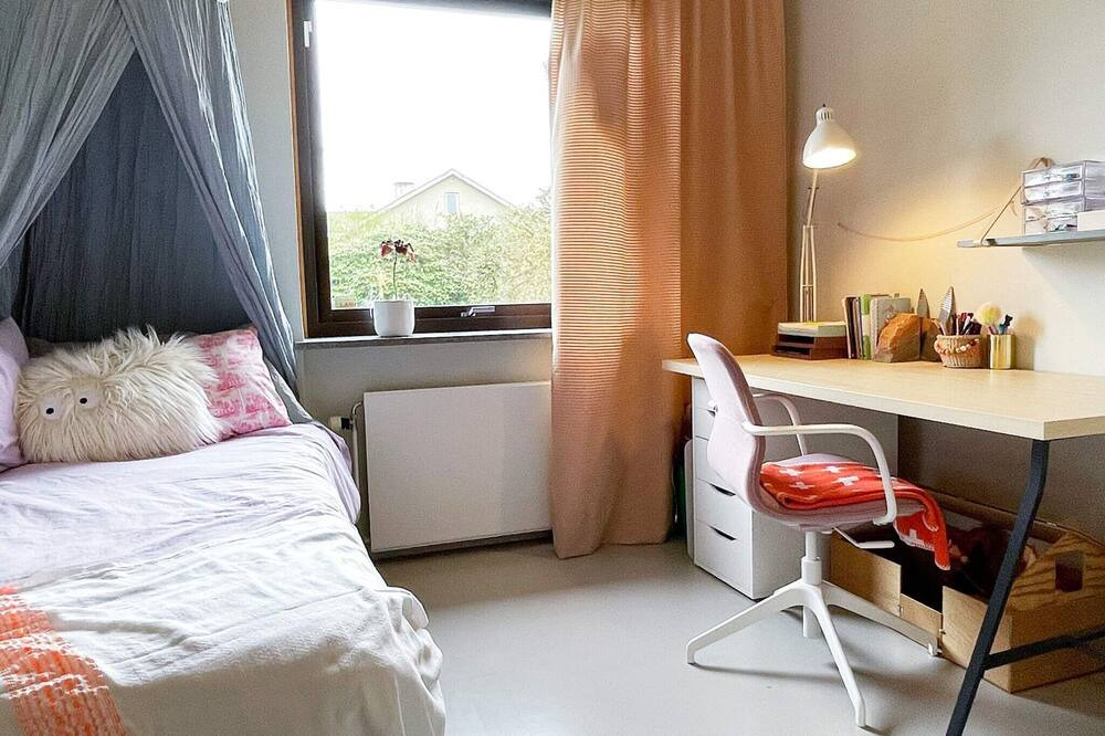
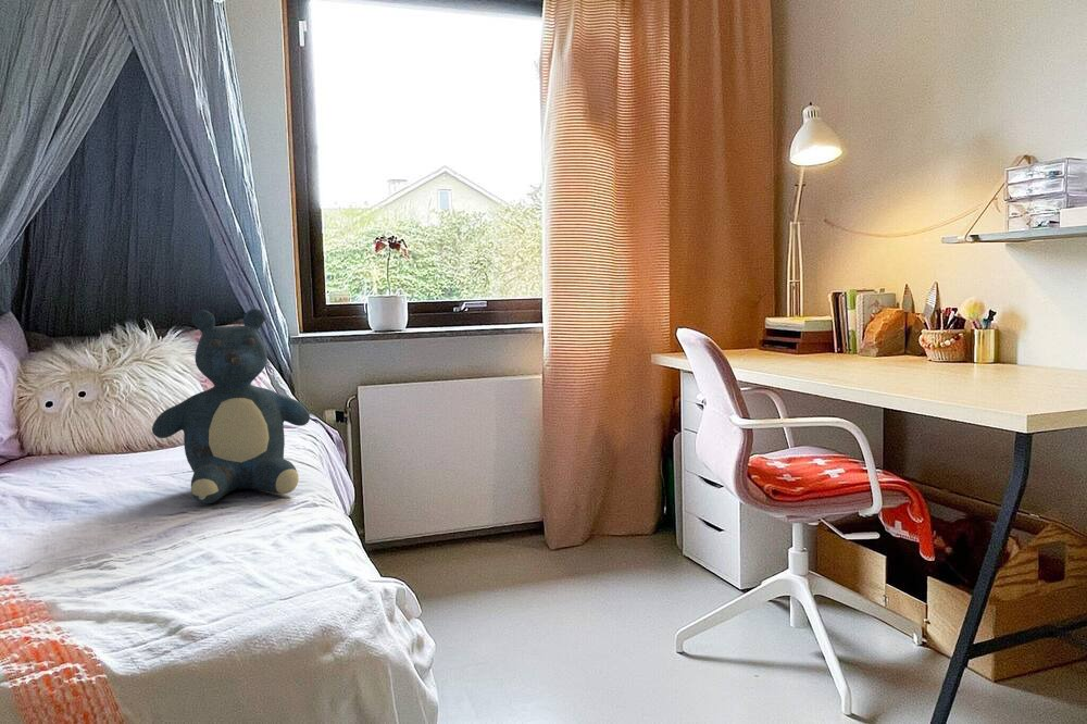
+ teddy bear [151,308,311,504]
